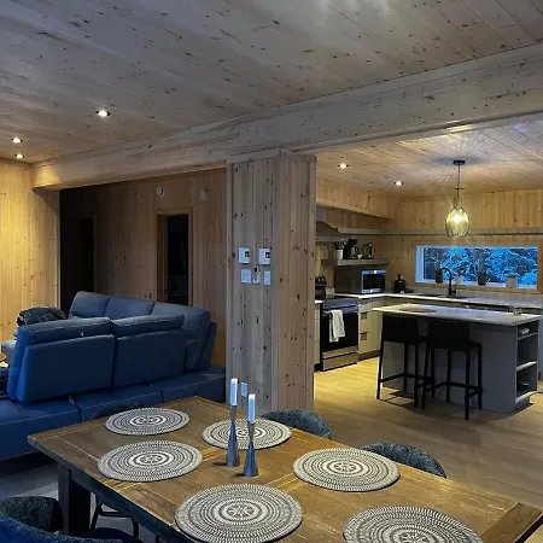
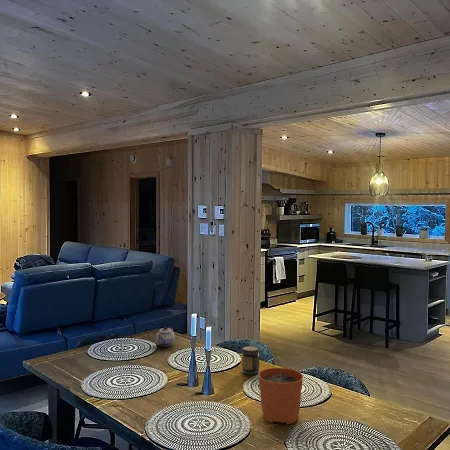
+ teapot [155,326,176,347]
+ jar [241,345,260,376]
+ plant pot [257,355,304,425]
